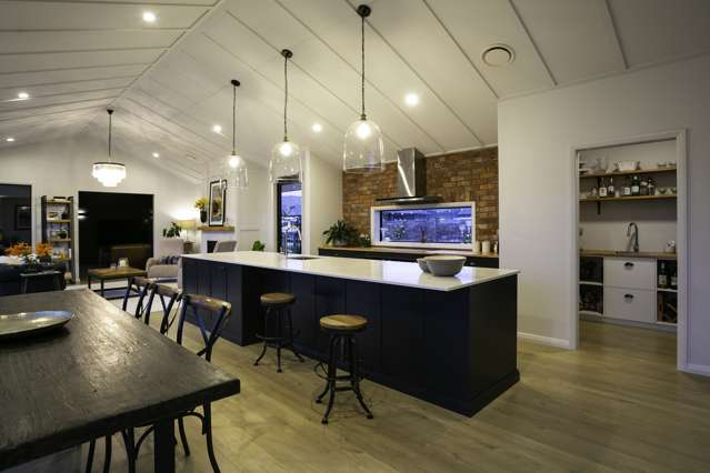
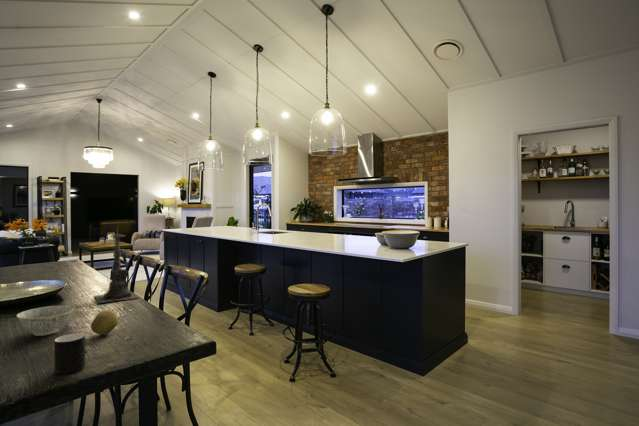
+ cup [53,332,86,375]
+ fruit [90,309,119,336]
+ candle holder [94,224,140,304]
+ bowl [16,305,75,337]
